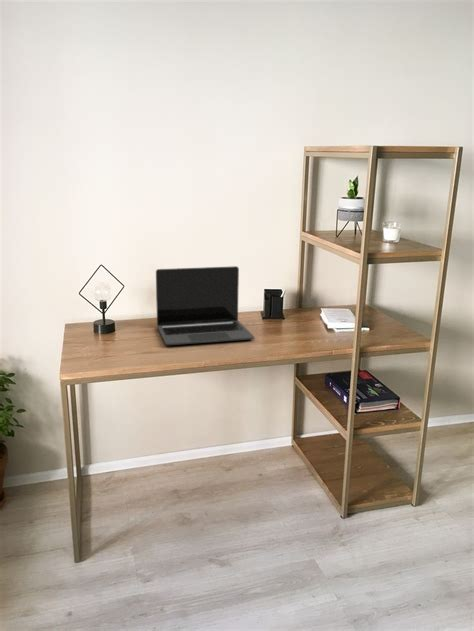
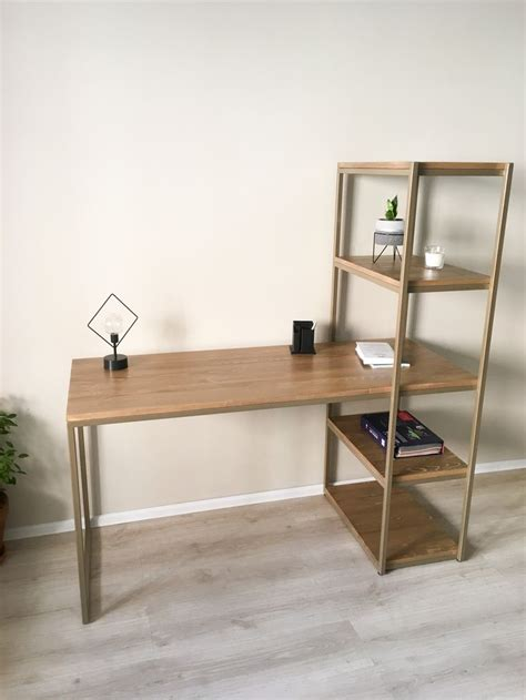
- laptop [155,265,255,346]
